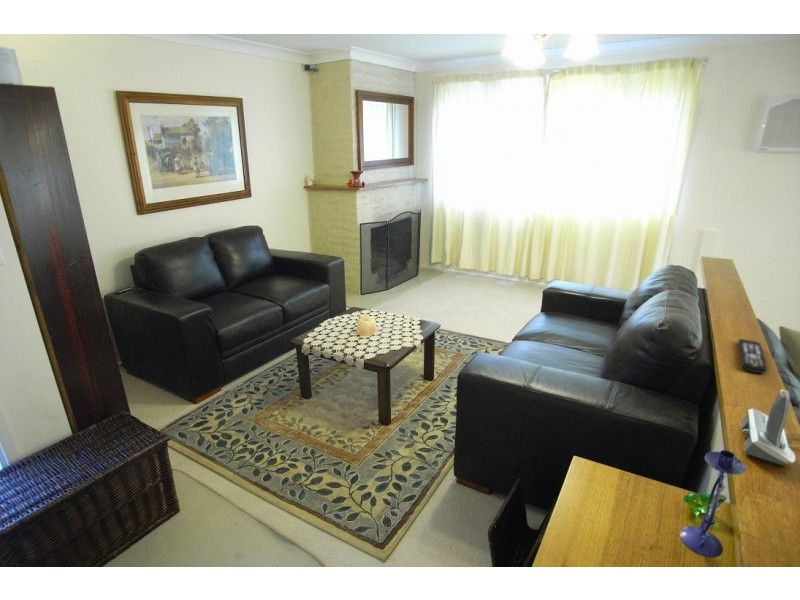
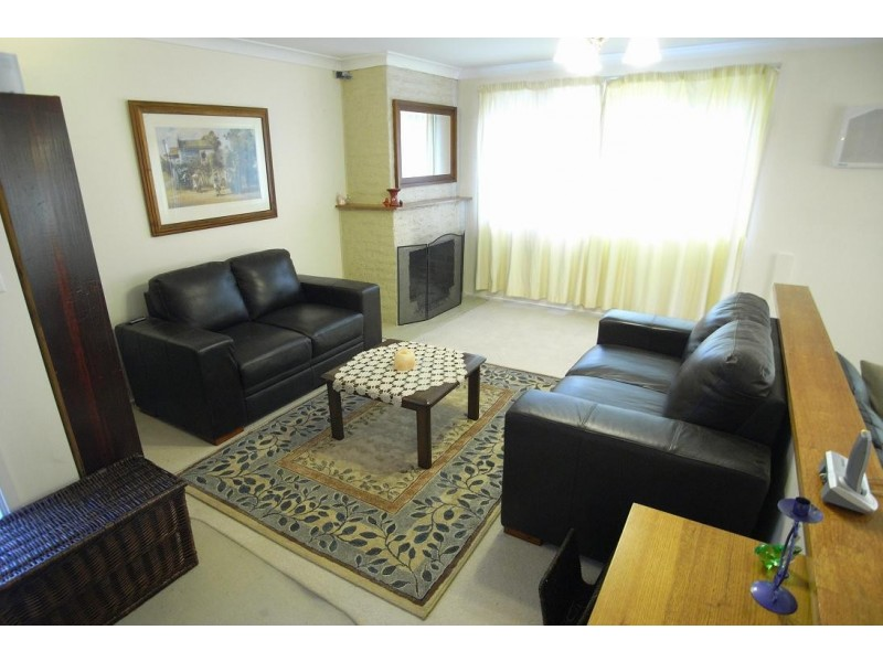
- remote control [737,338,768,375]
